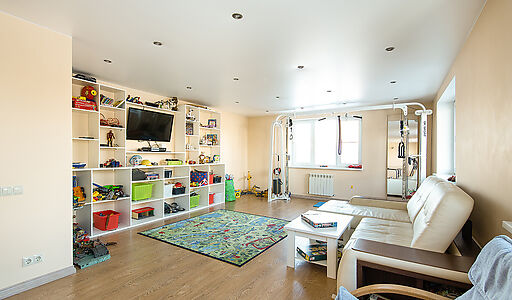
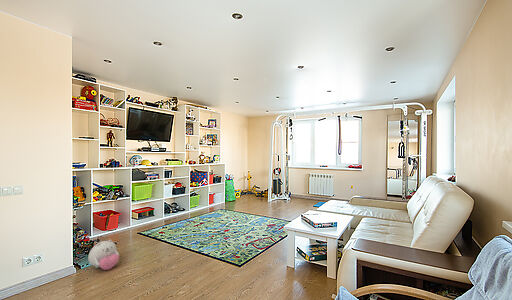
+ plush toy [87,239,120,271]
